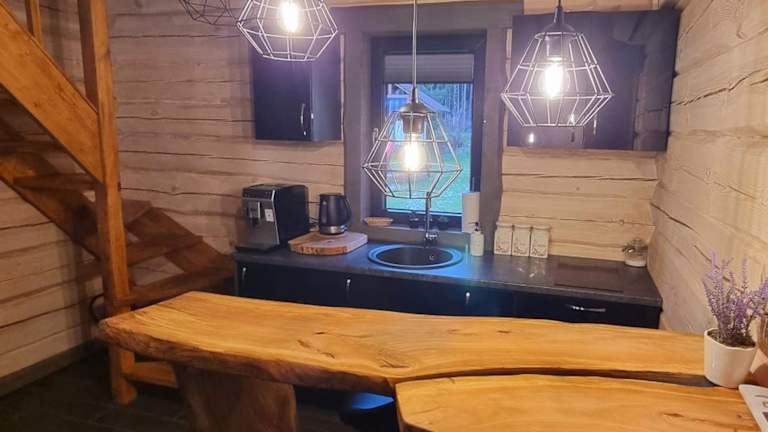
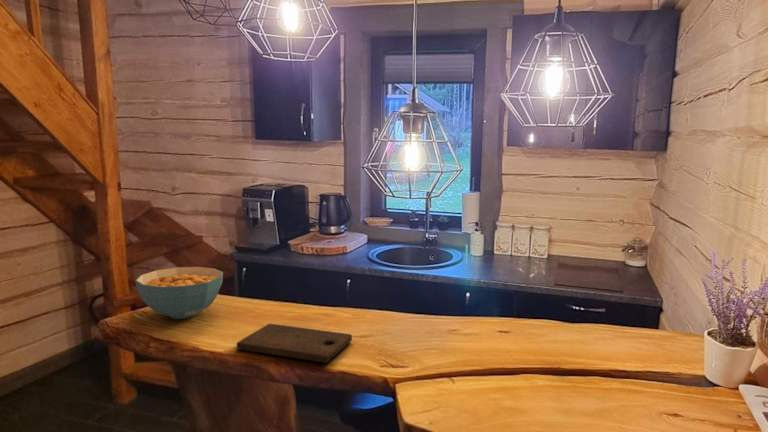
+ cutting board [236,323,353,364]
+ cereal bowl [134,266,224,320]
